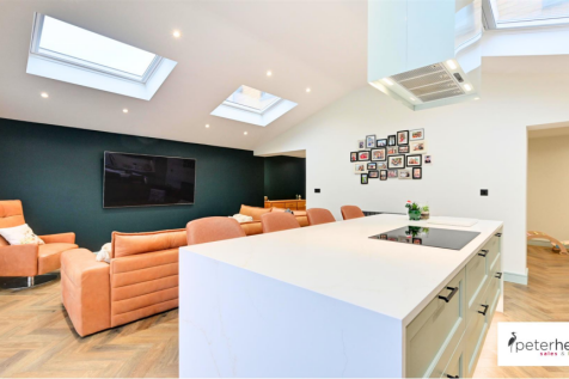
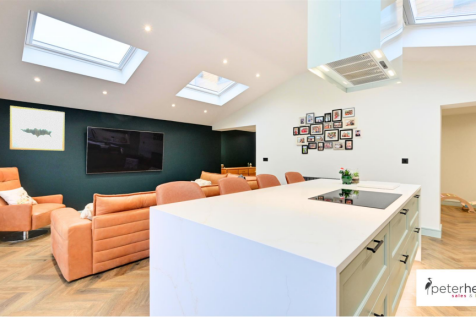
+ wall art [9,105,65,151]
